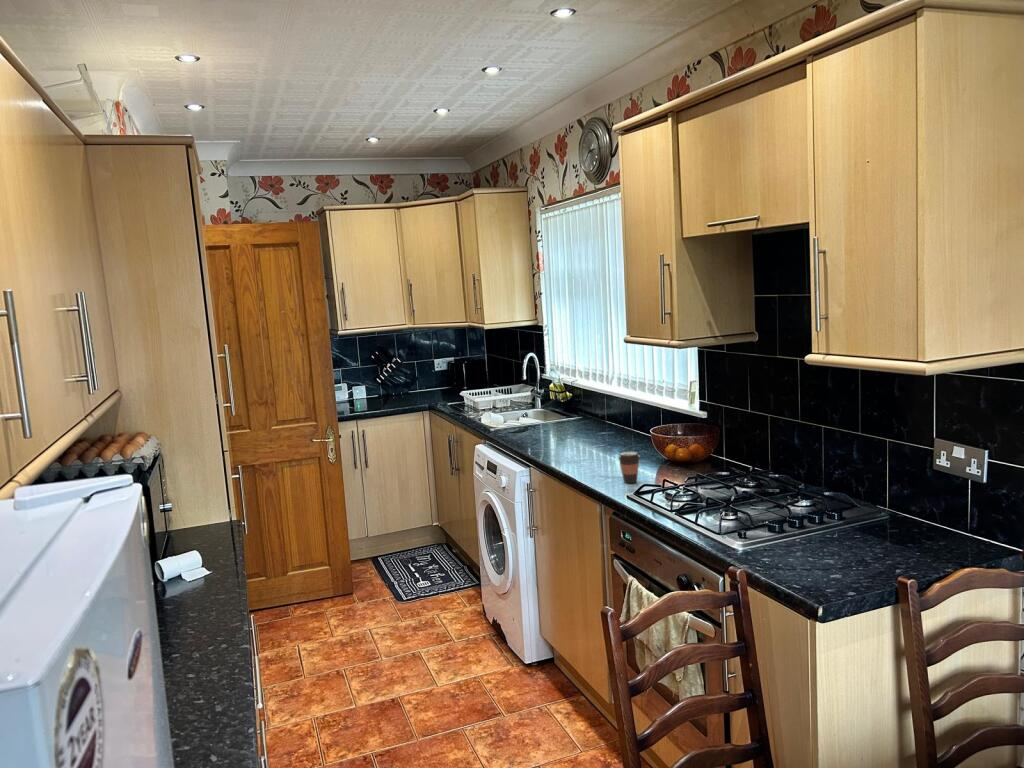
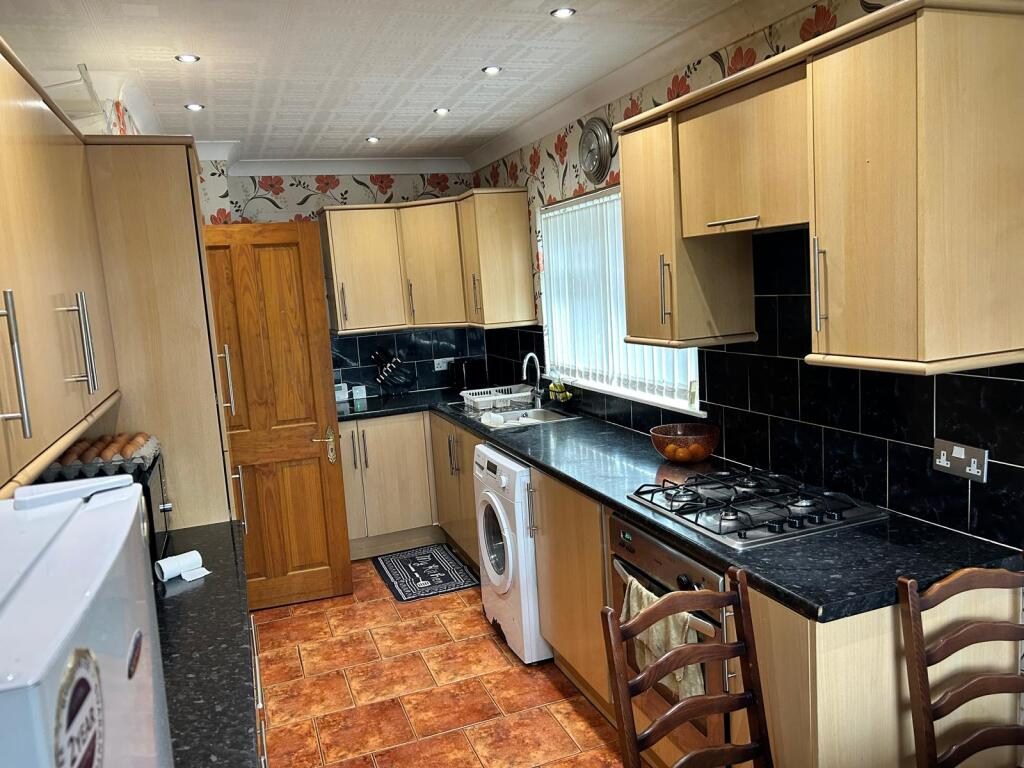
- coffee cup [617,451,642,484]
